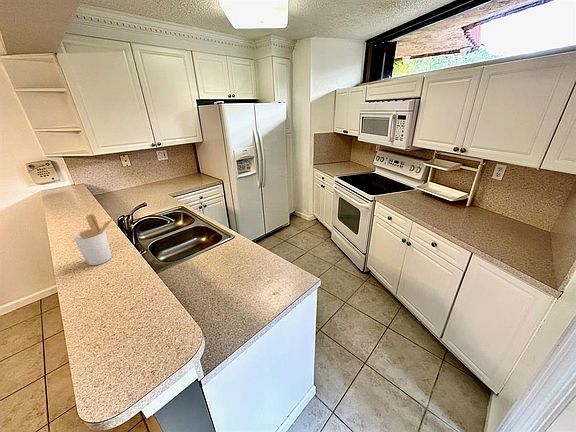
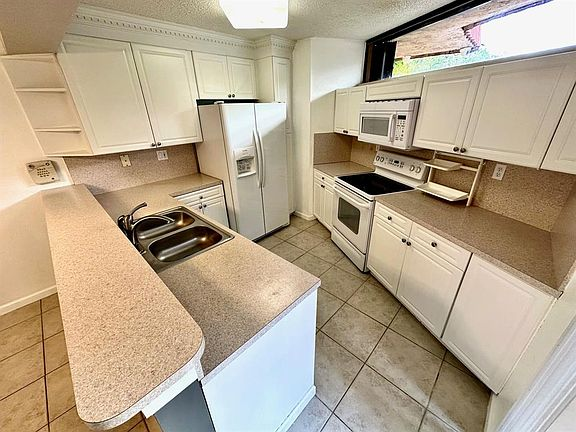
- utensil holder [72,213,117,266]
